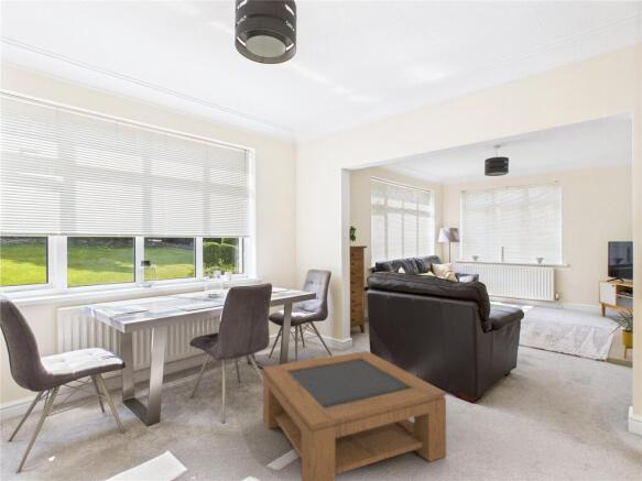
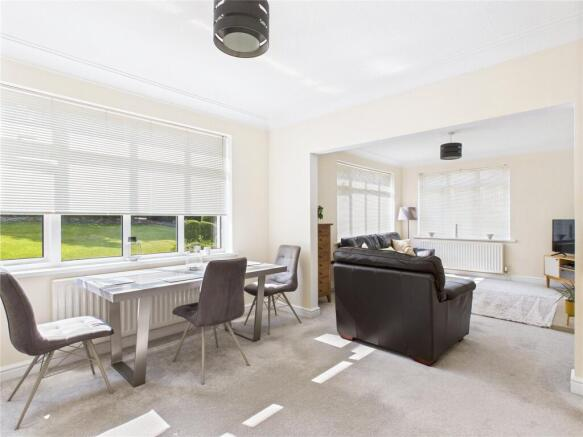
- coffee table [262,350,447,481]
